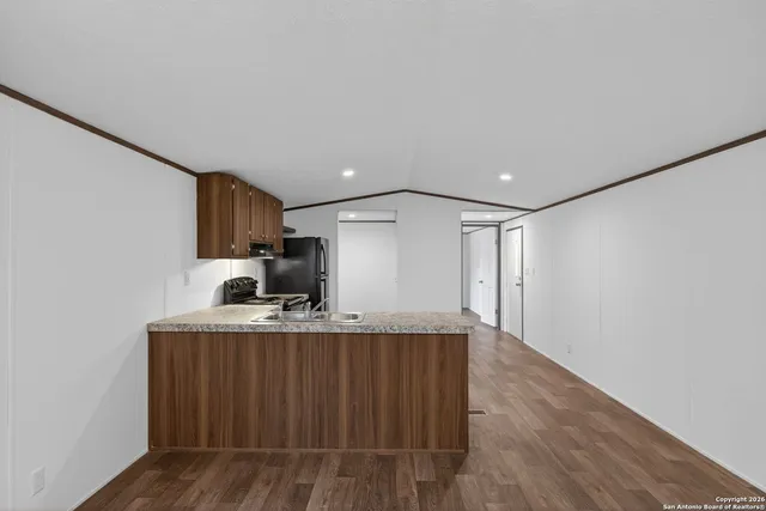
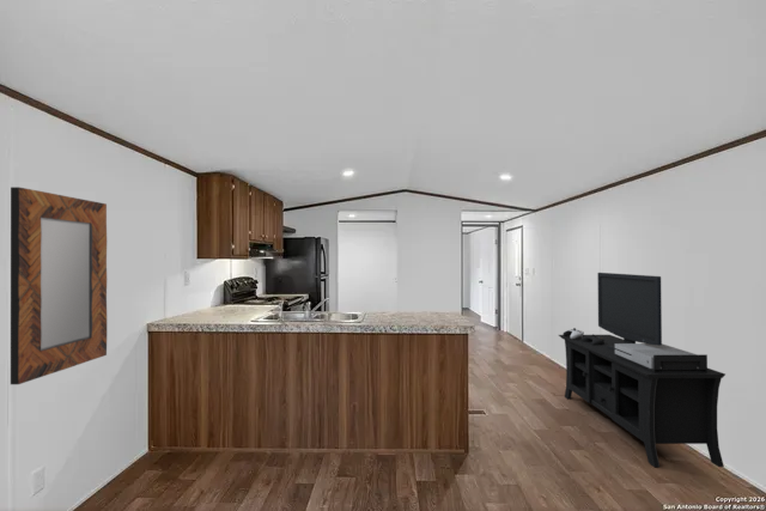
+ media console [558,272,727,468]
+ home mirror [10,185,108,385]
